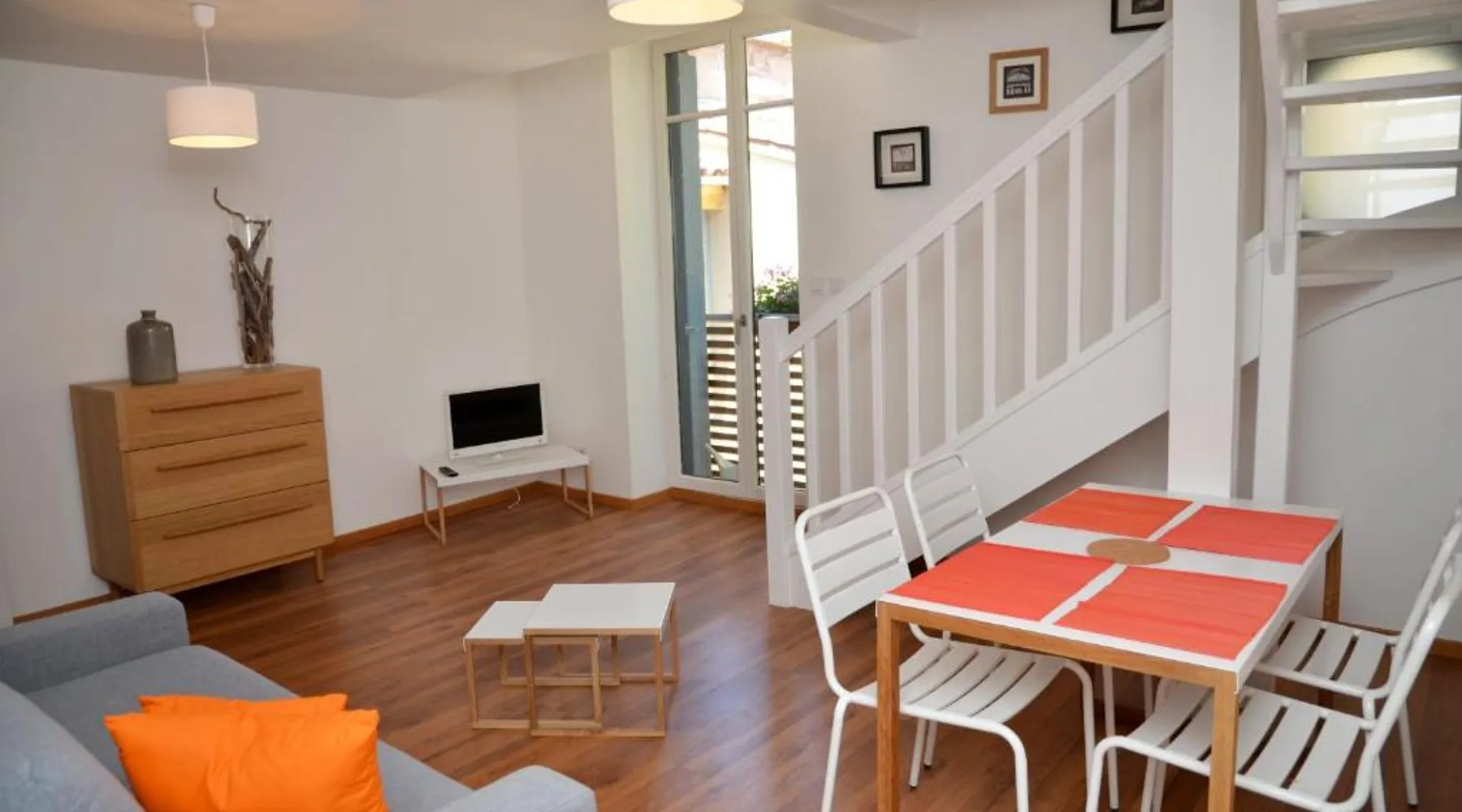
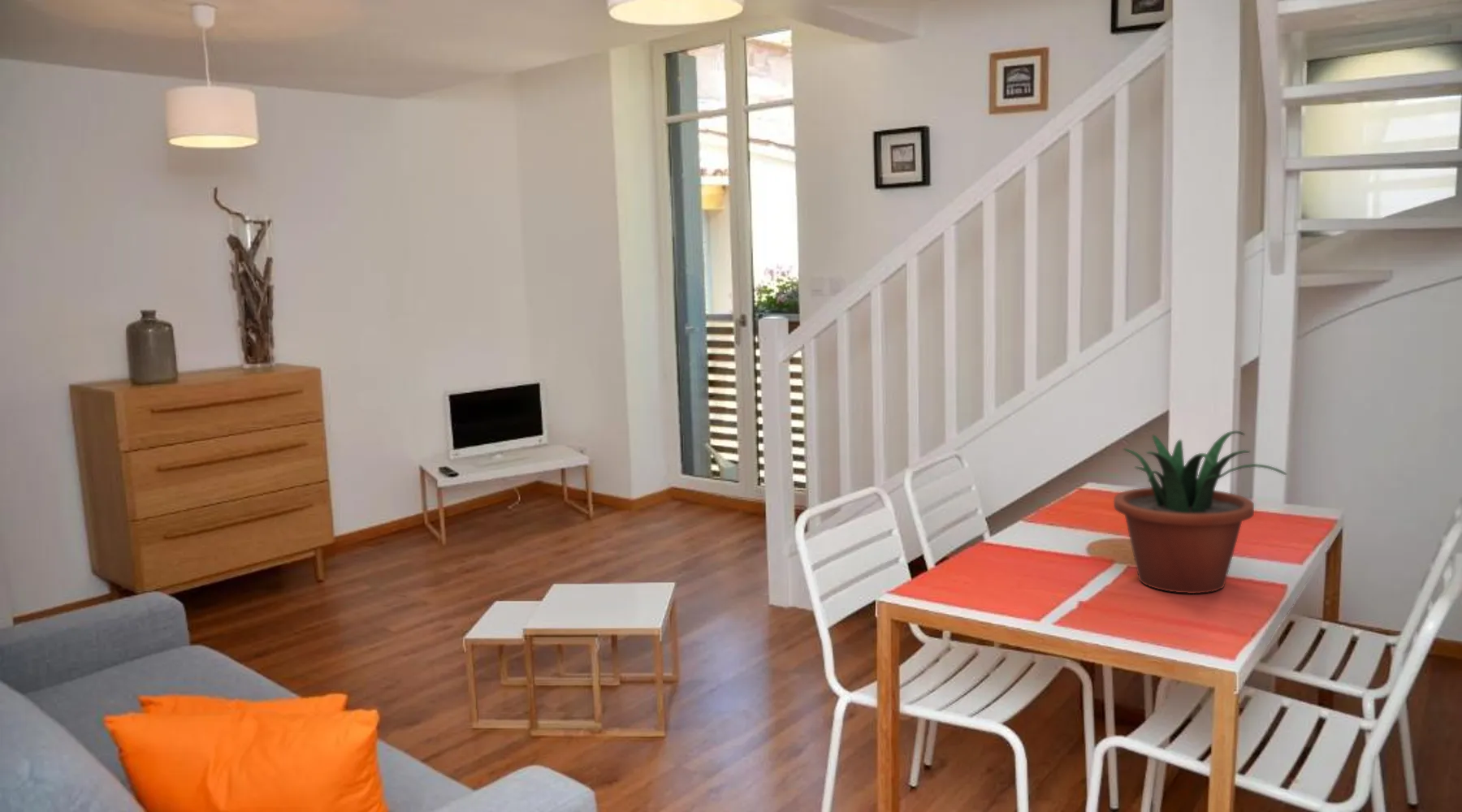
+ potted plant [1113,430,1288,594]
